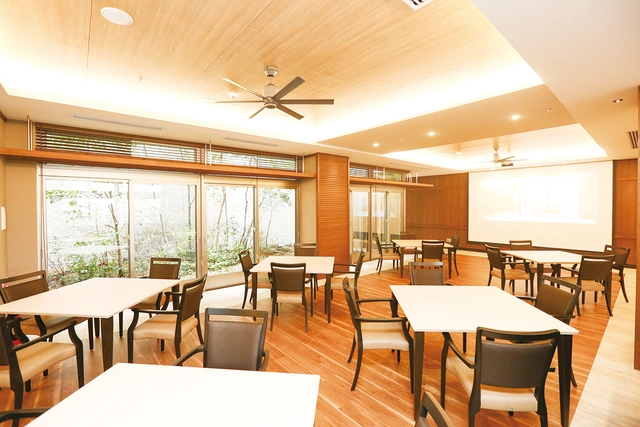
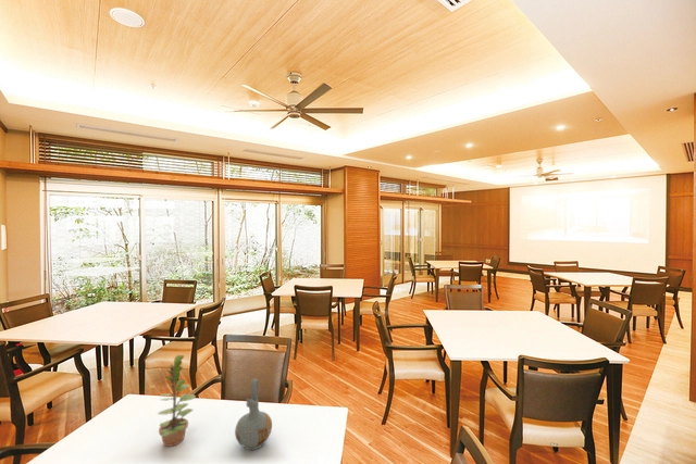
+ plant [157,354,197,448]
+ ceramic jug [234,377,273,451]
